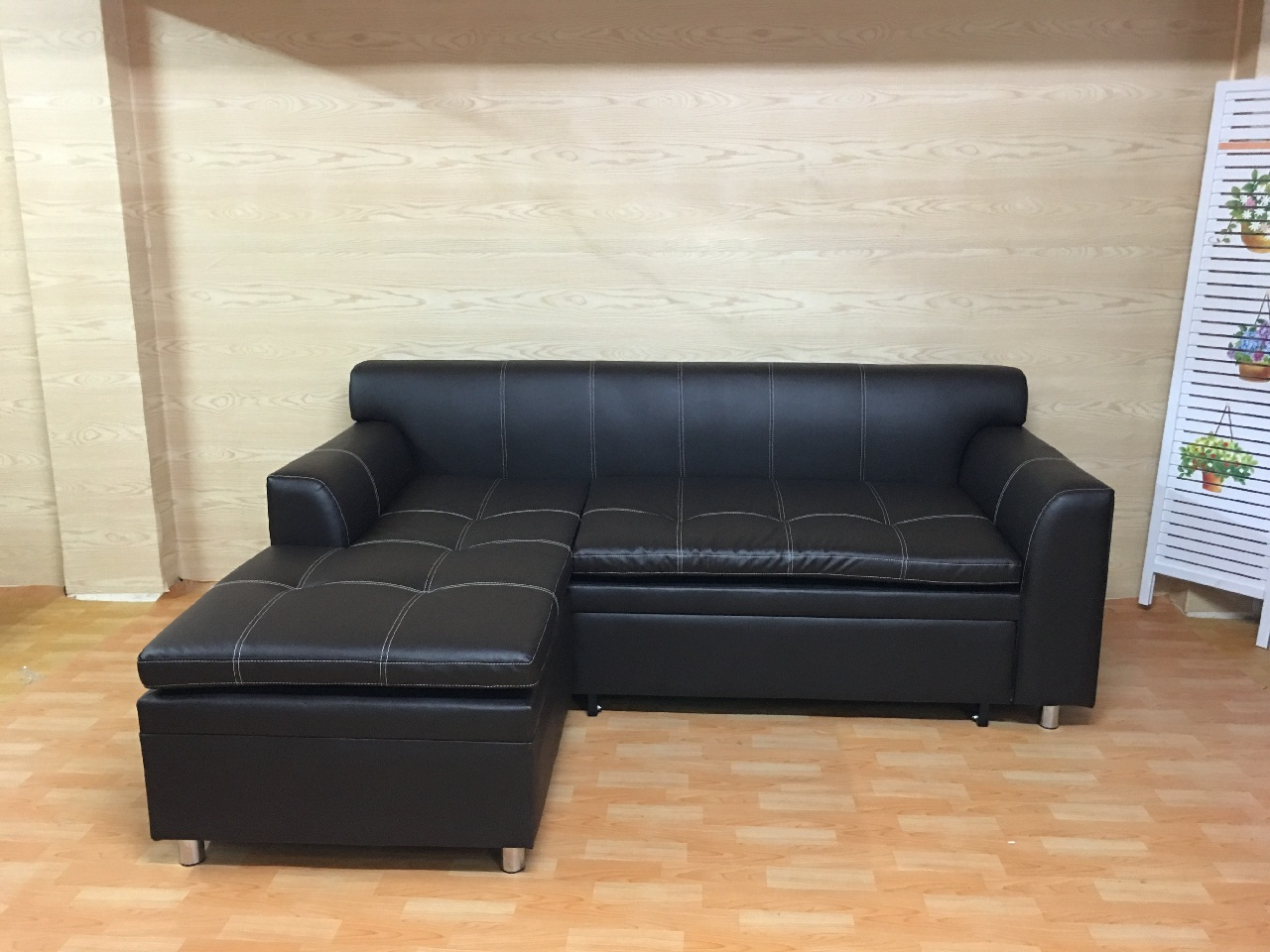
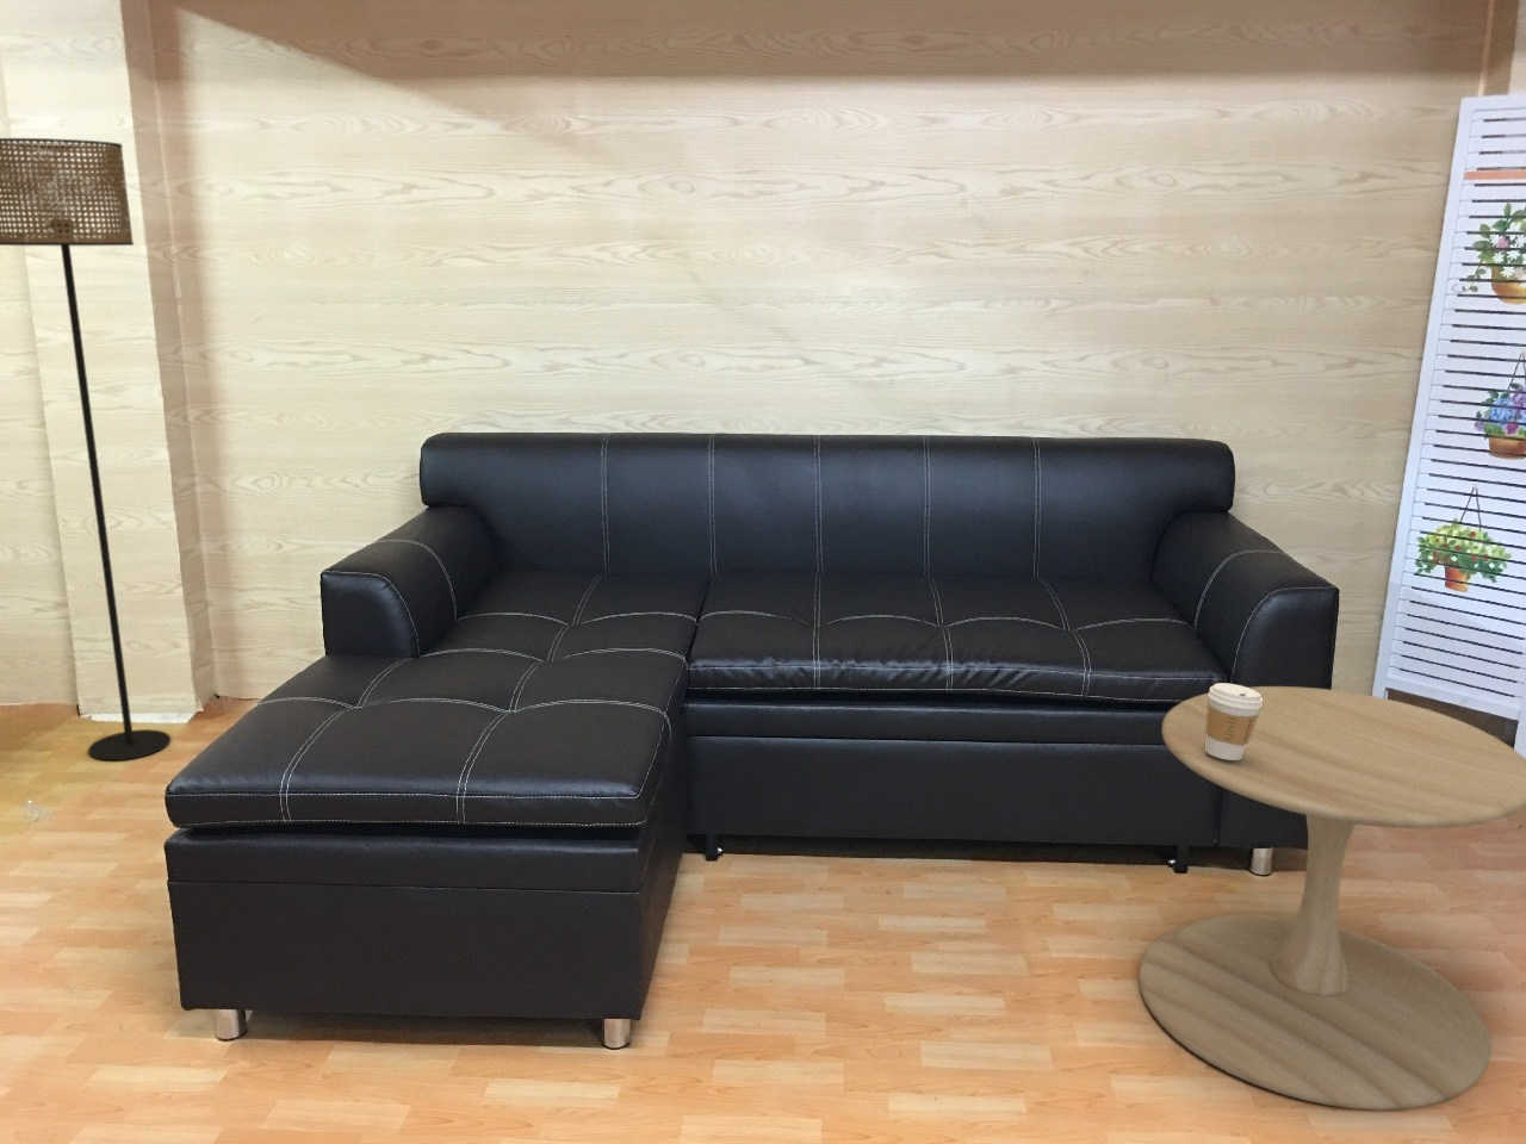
+ coffee cup [1205,681,1263,761]
+ floor lamp [0,137,172,762]
+ side table [1138,685,1526,1110]
